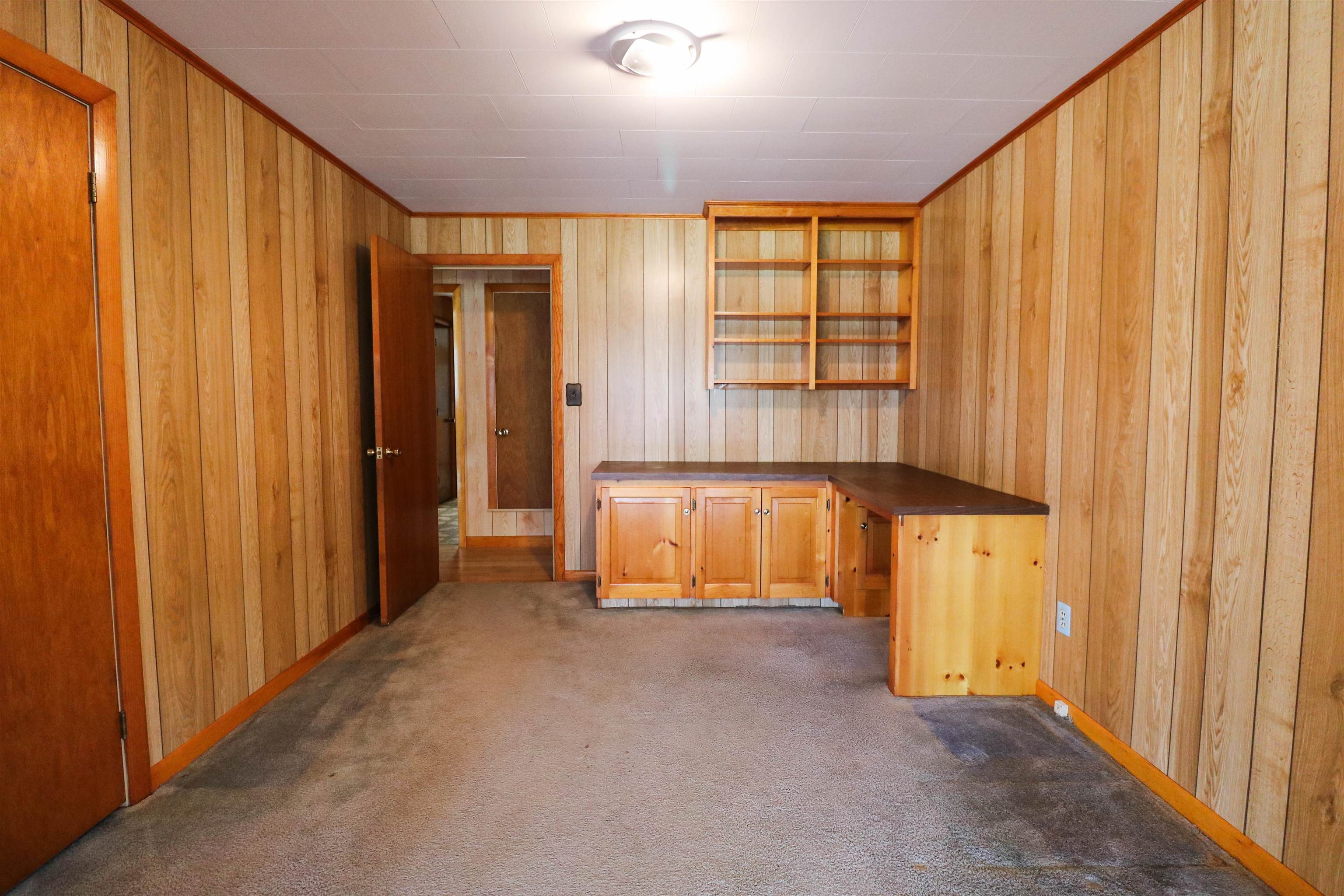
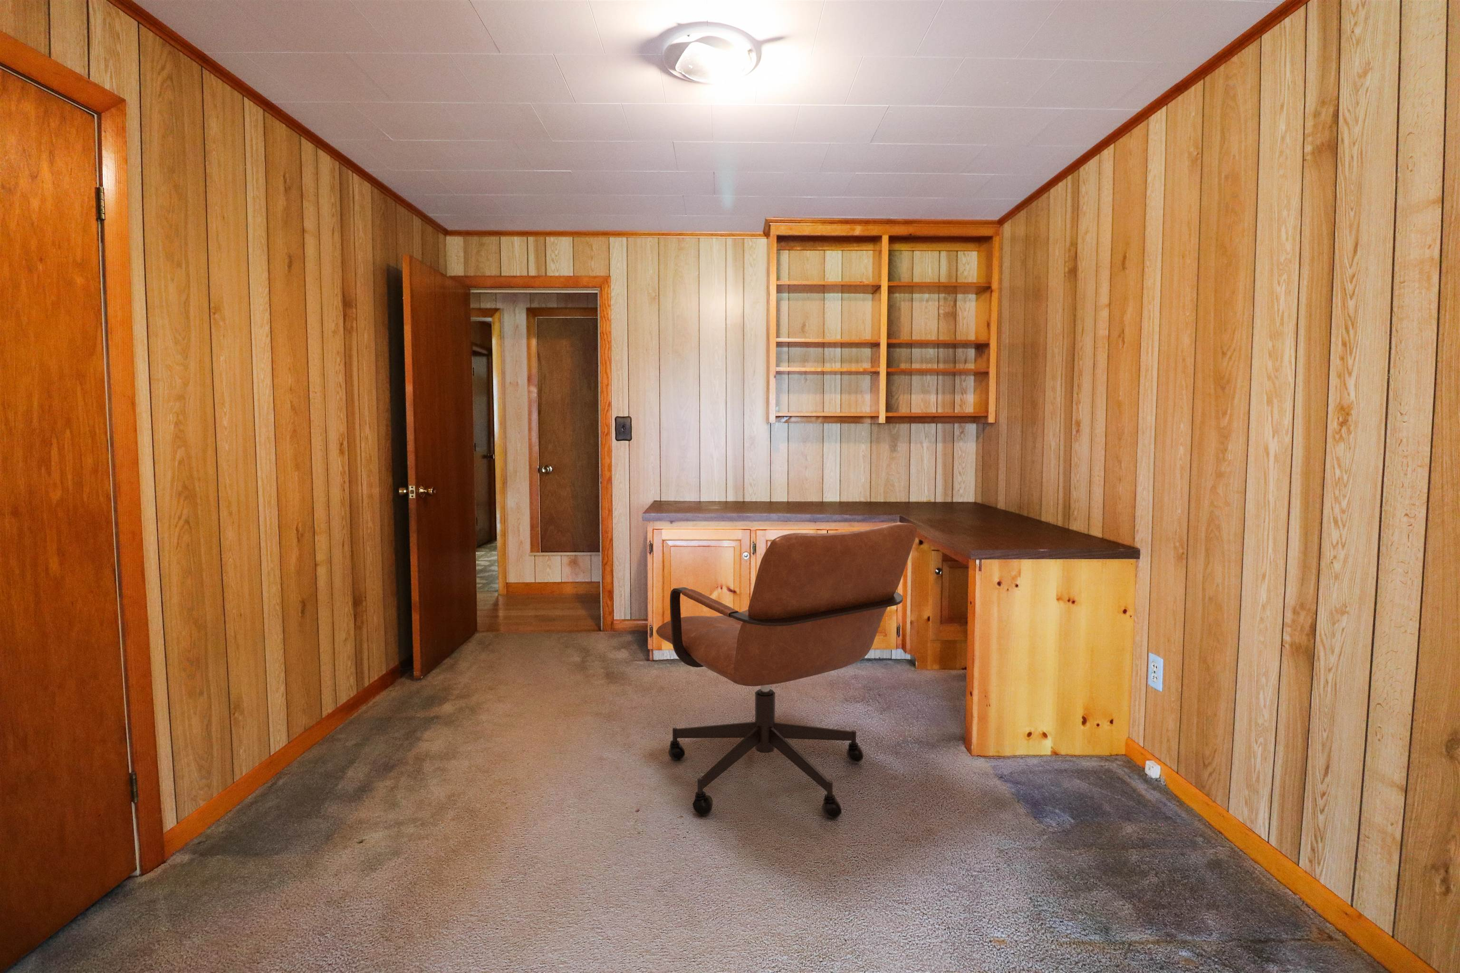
+ chair [656,522,917,818]
